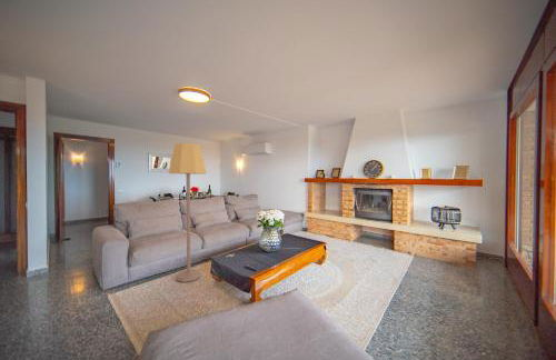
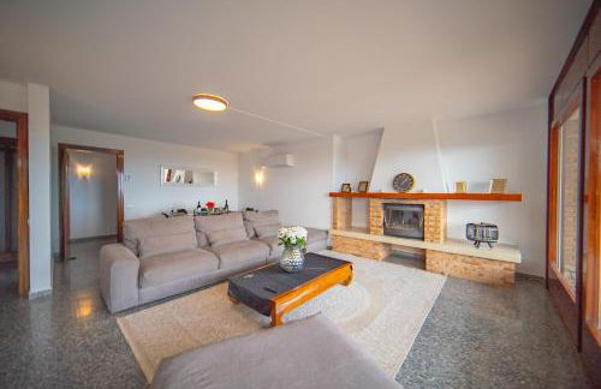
- lamp [168,142,208,283]
